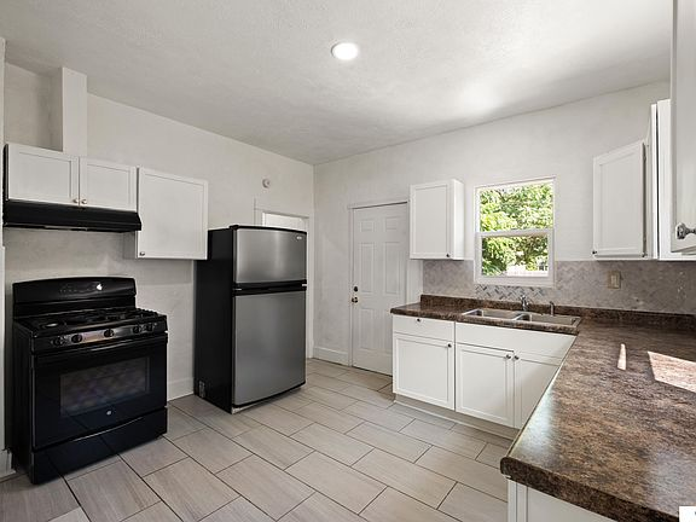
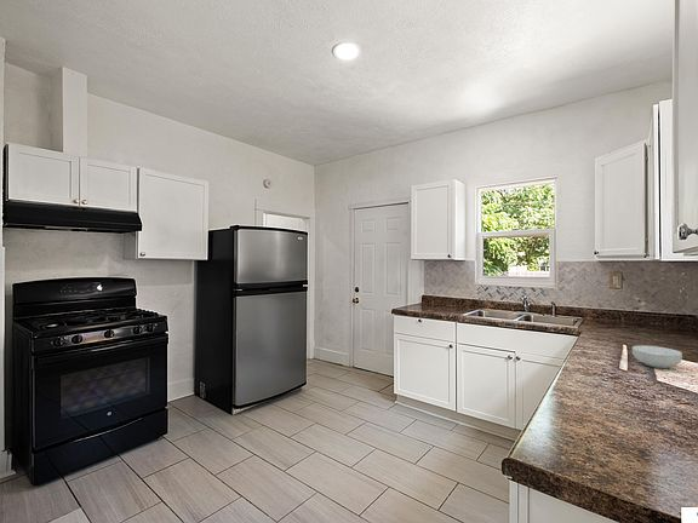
+ cereal bowl [631,345,683,369]
